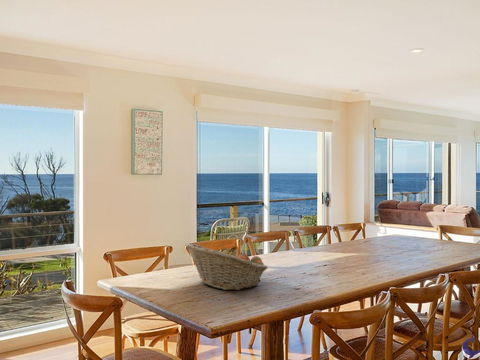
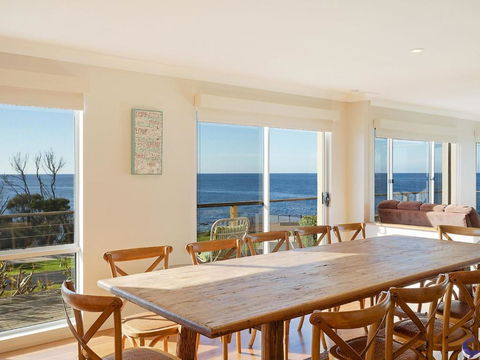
- fruit basket [184,242,269,291]
